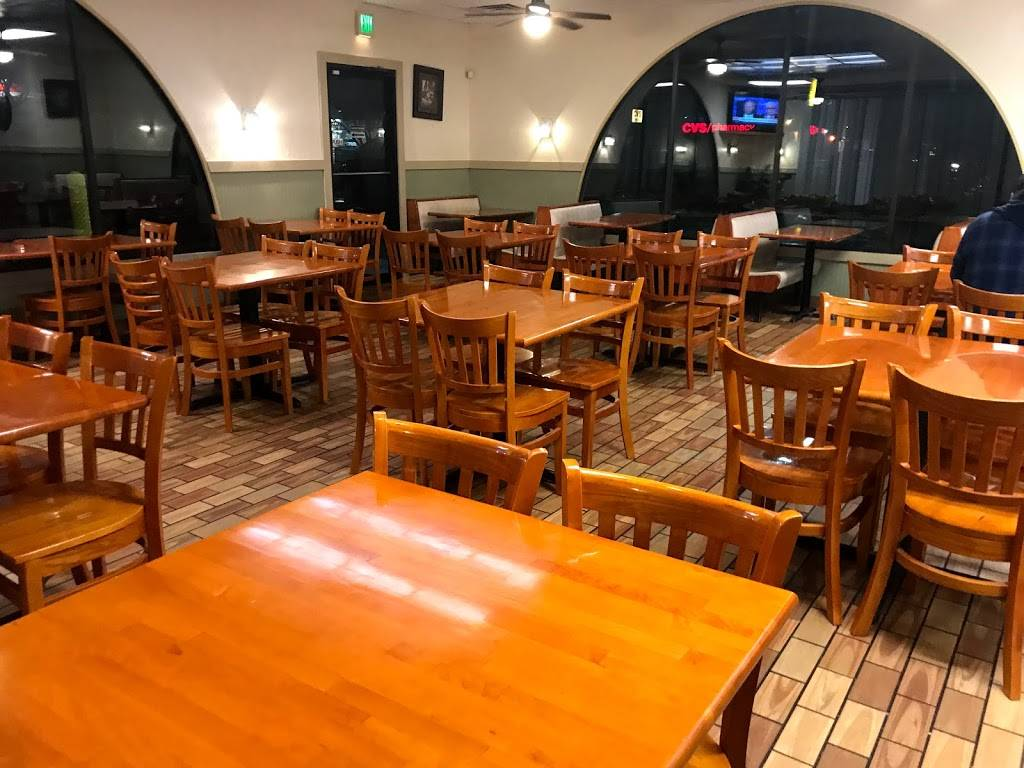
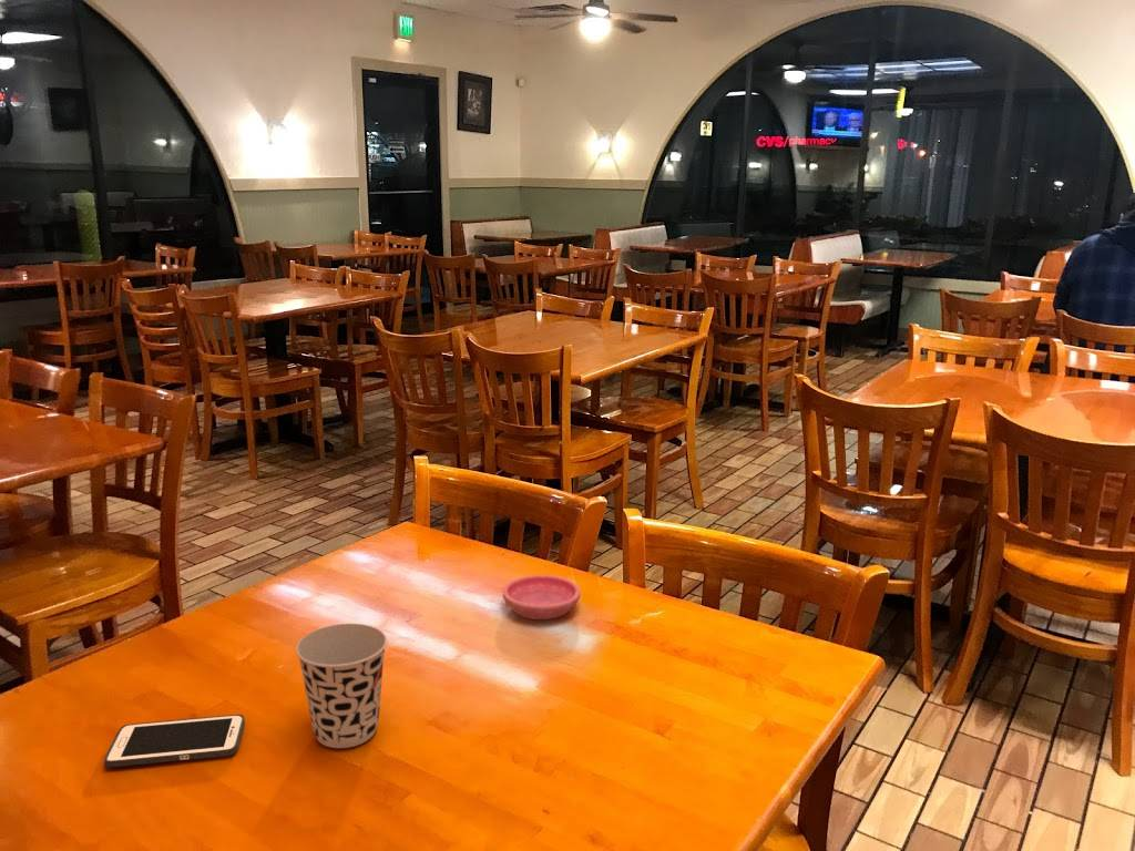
+ cup [295,623,388,749]
+ saucer [502,574,582,621]
+ cell phone [103,714,246,768]
